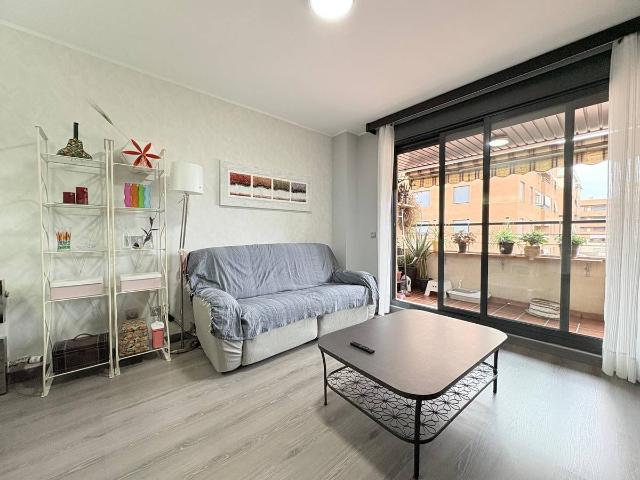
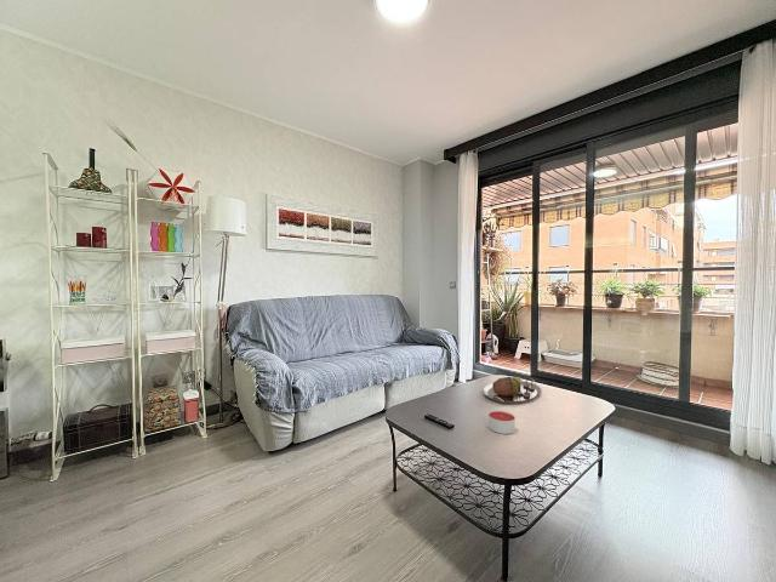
+ candle [487,410,517,435]
+ serving tray [483,376,542,405]
